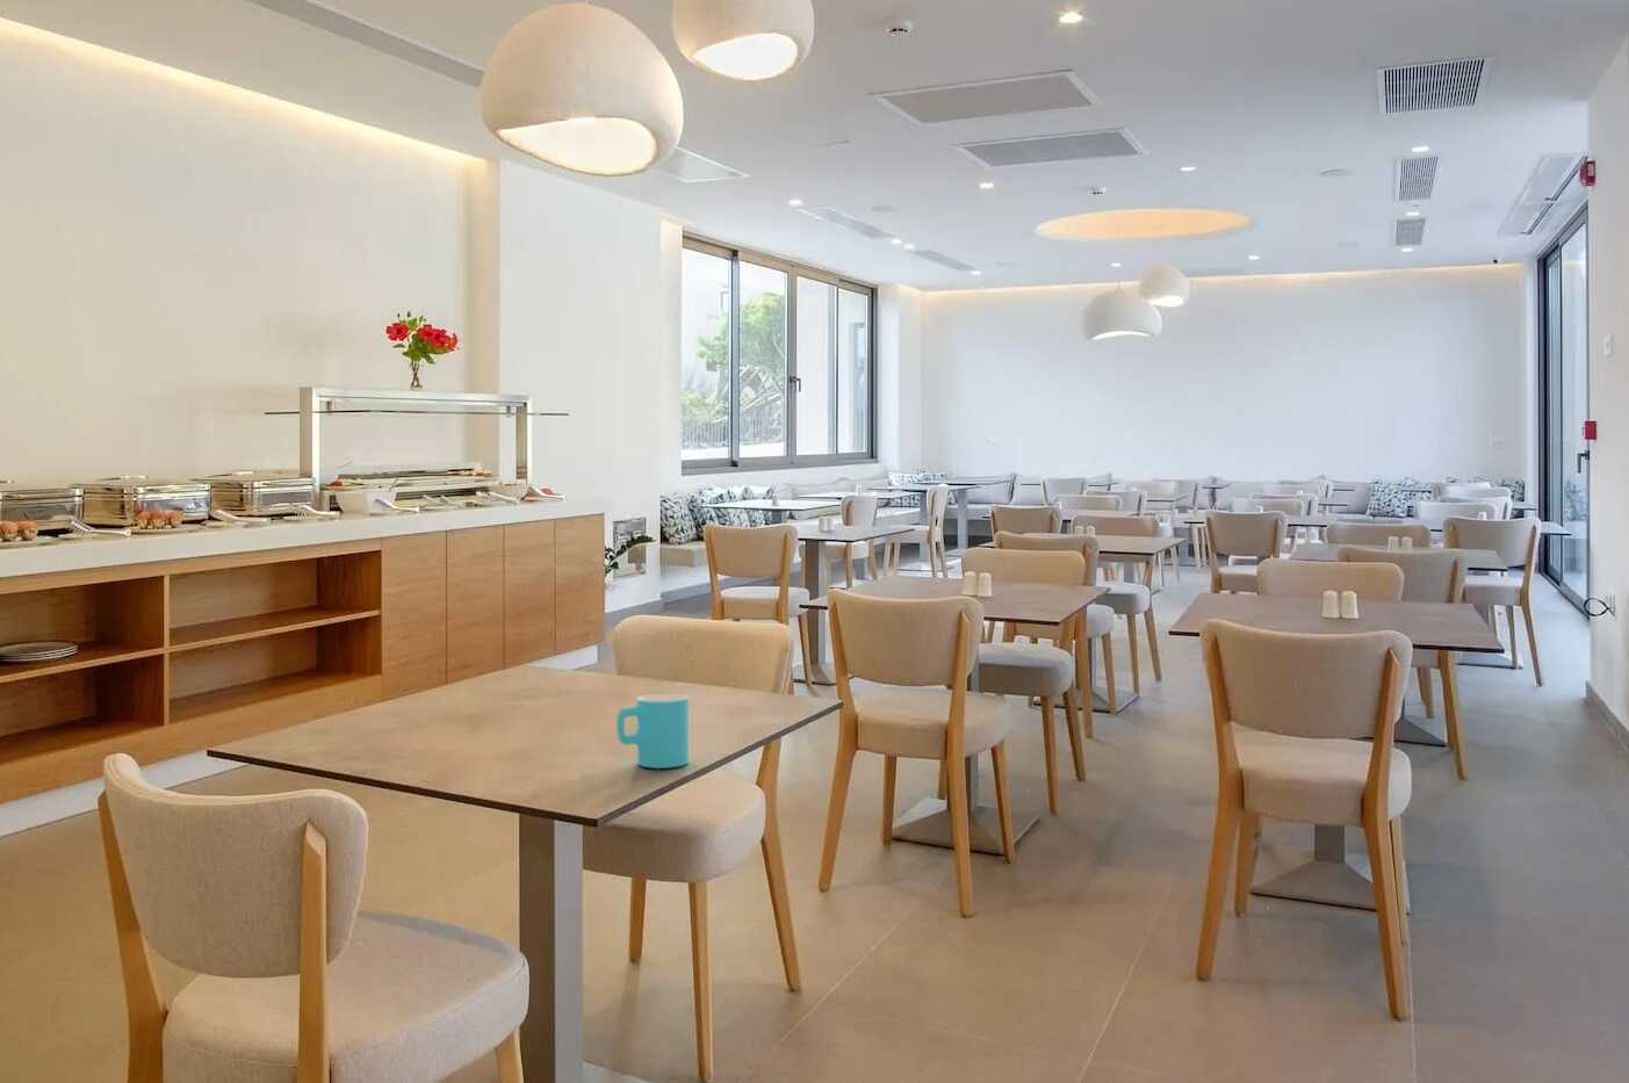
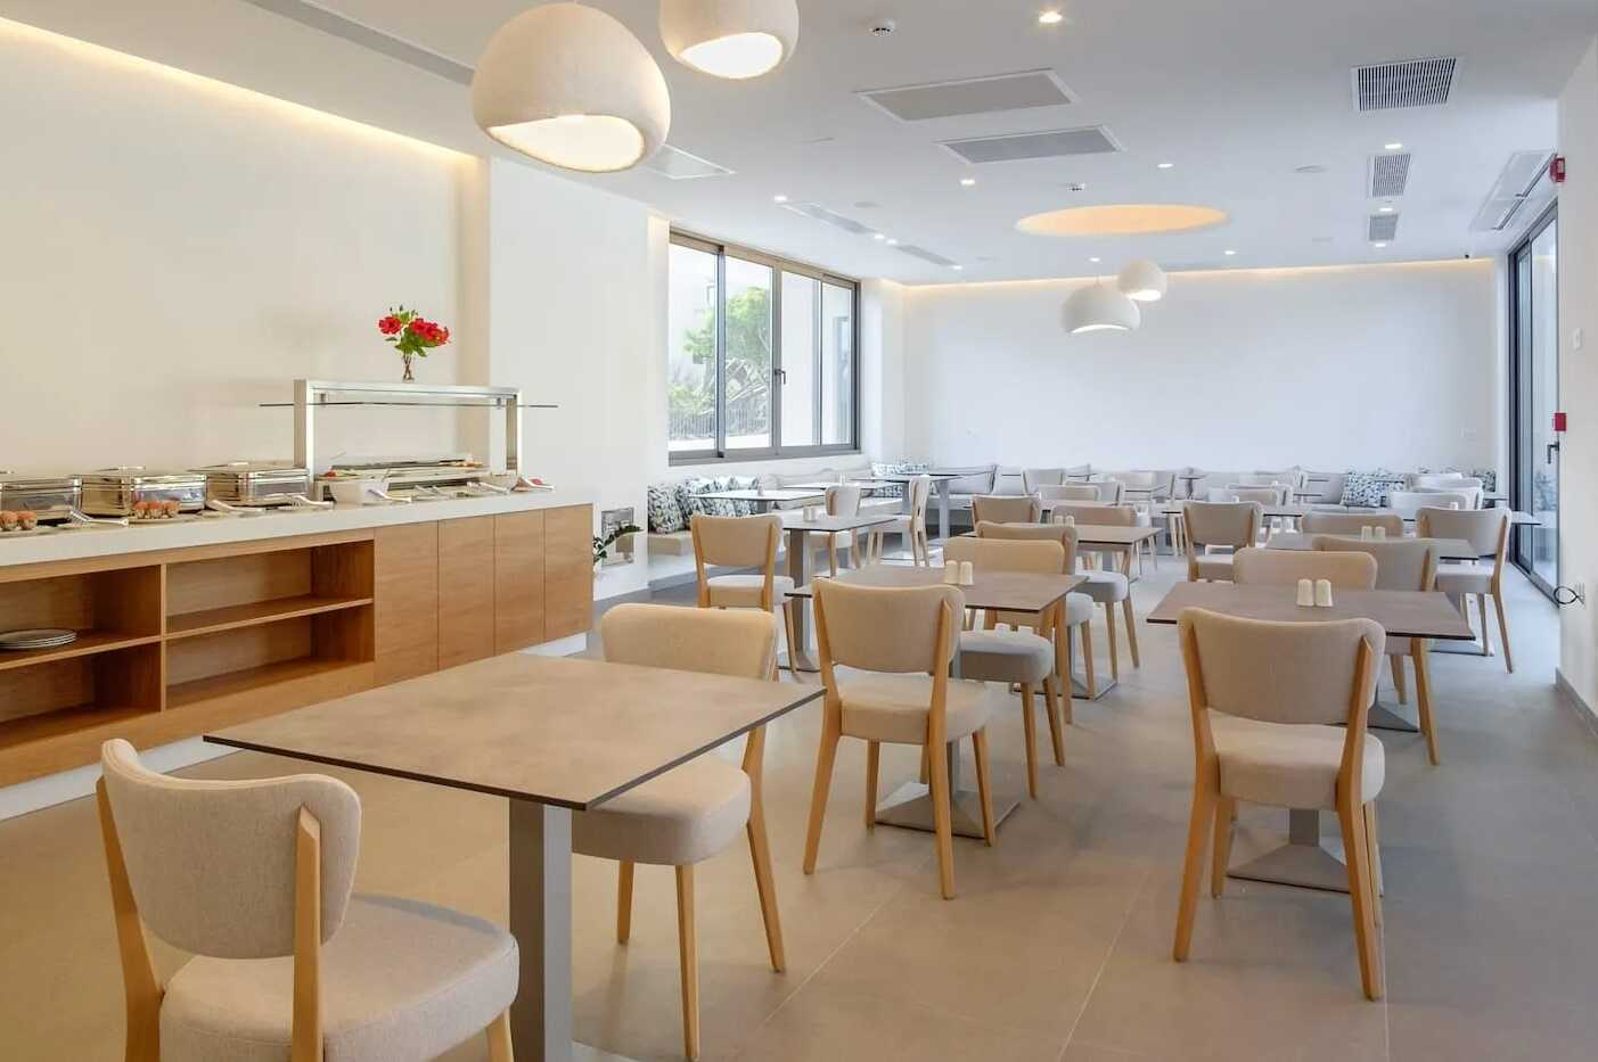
- cup [615,693,690,770]
